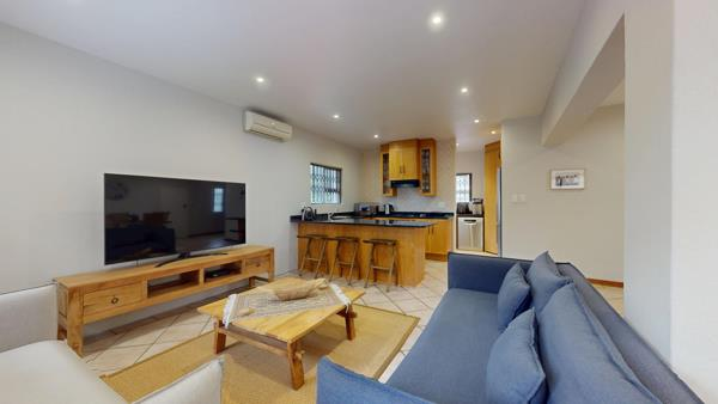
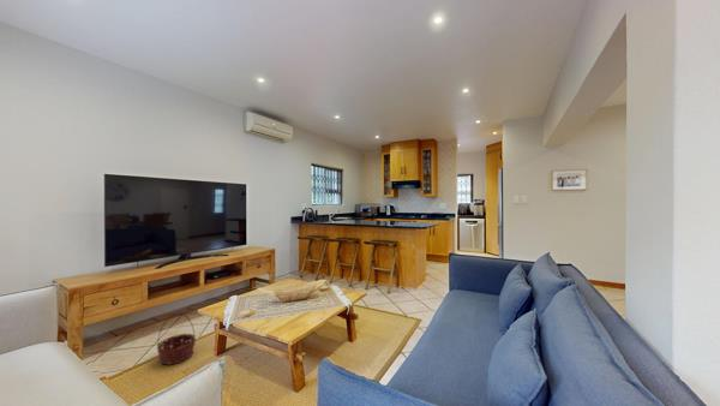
+ basket [156,312,197,366]
